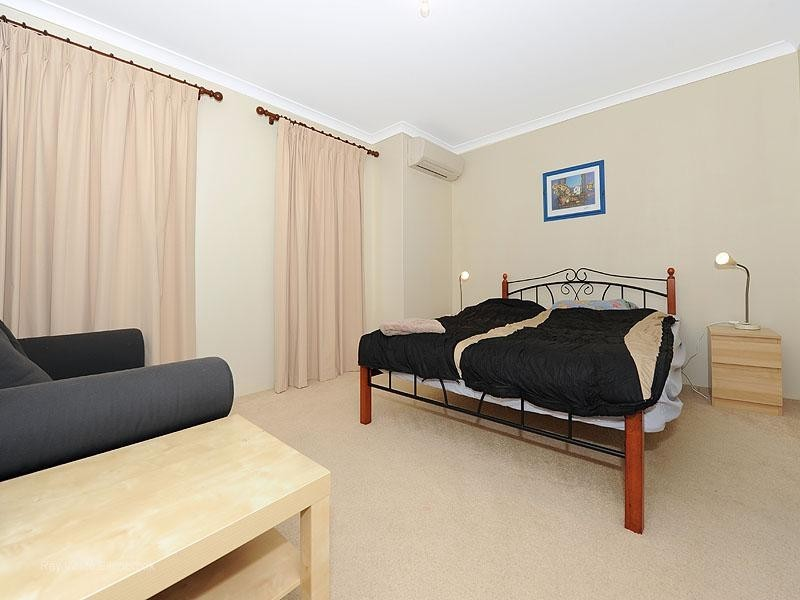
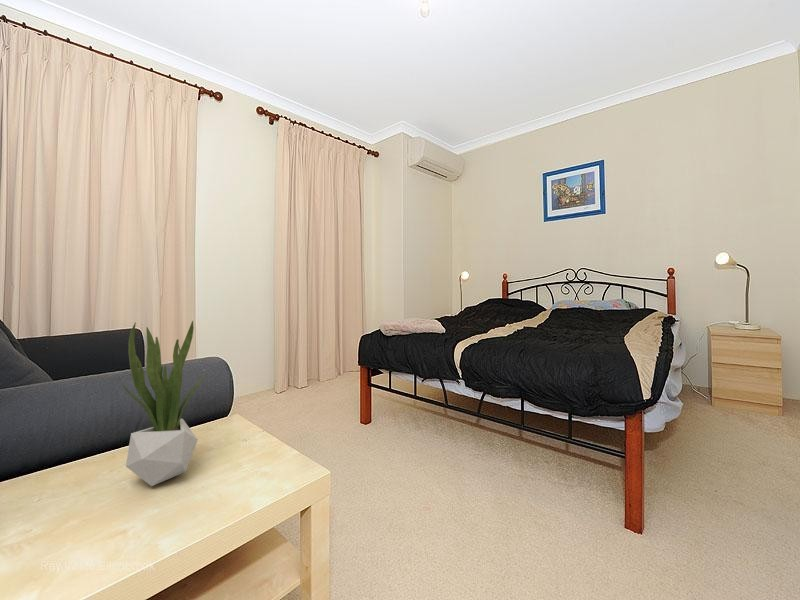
+ potted plant [119,320,208,487]
